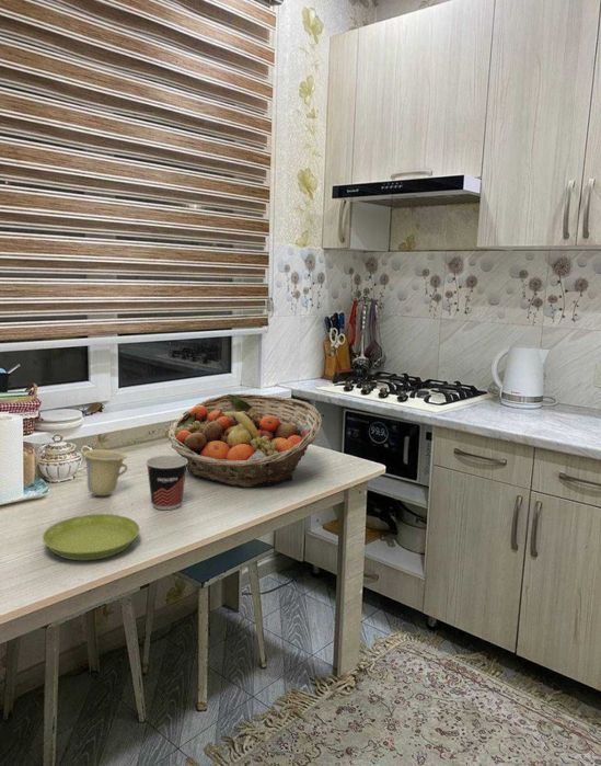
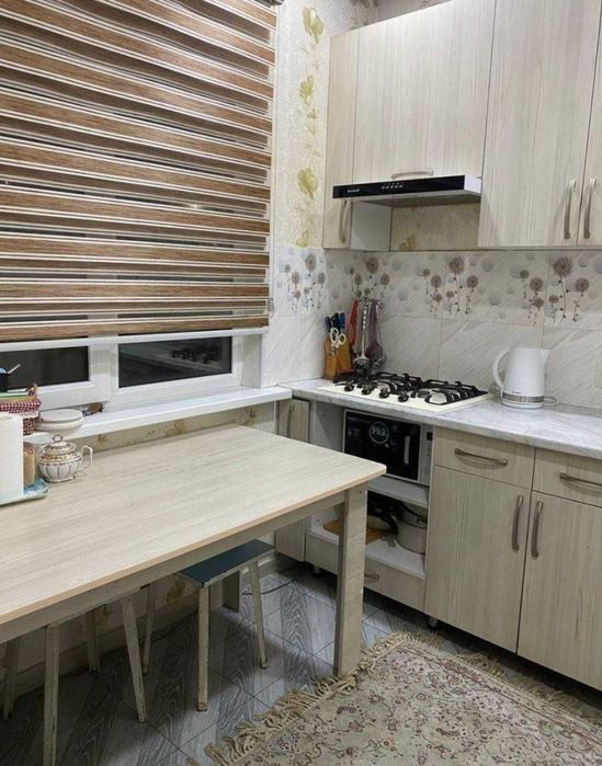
- cup [82,448,129,496]
- saucer [42,513,141,561]
- cup [146,455,187,511]
- fruit basket [166,392,323,488]
